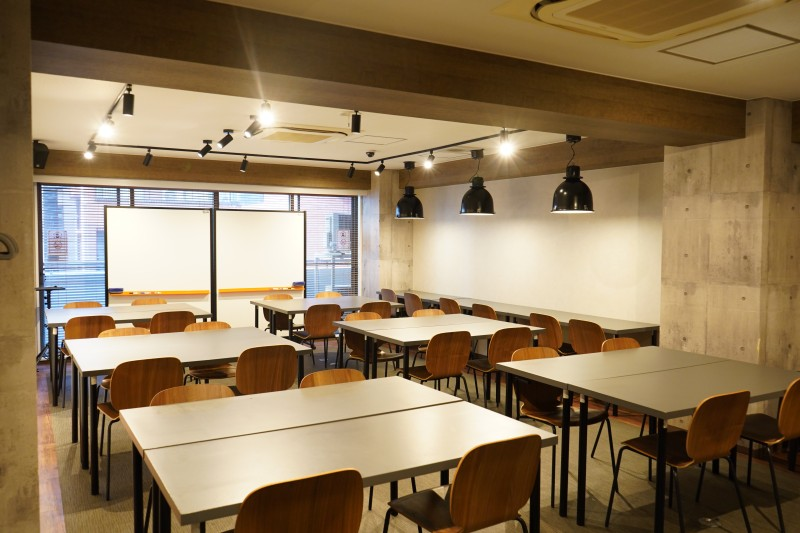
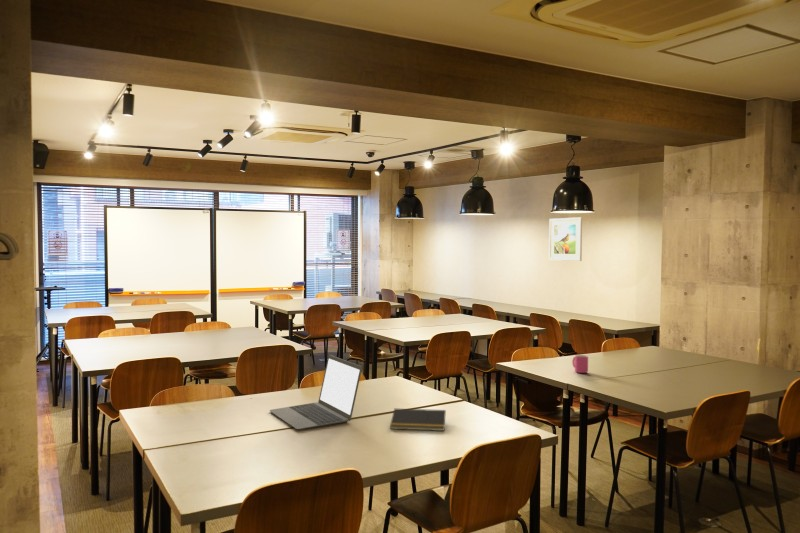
+ mug [571,354,589,374]
+ notepad [389,408,447,432]
+ laptop [269,354,363,431]
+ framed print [548,216,583,262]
